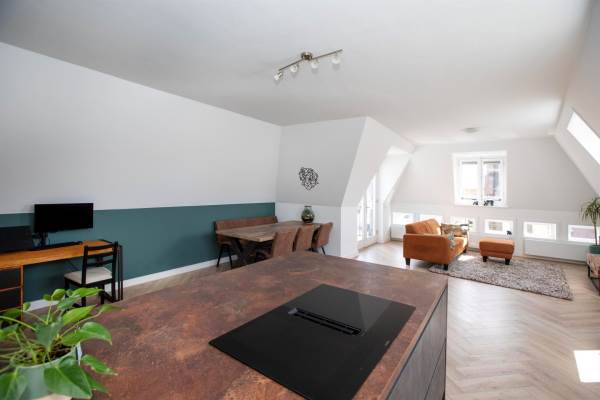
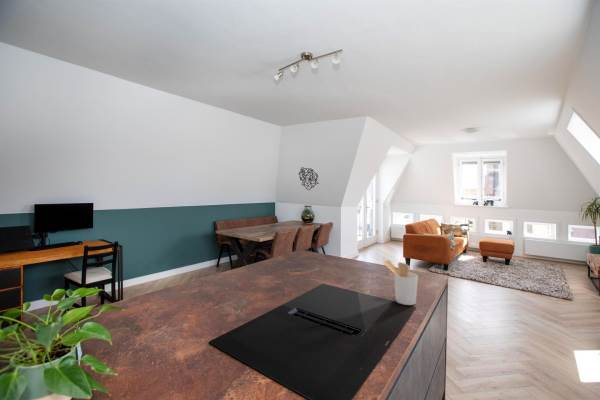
+ utensil holder [382,259,419,306]
